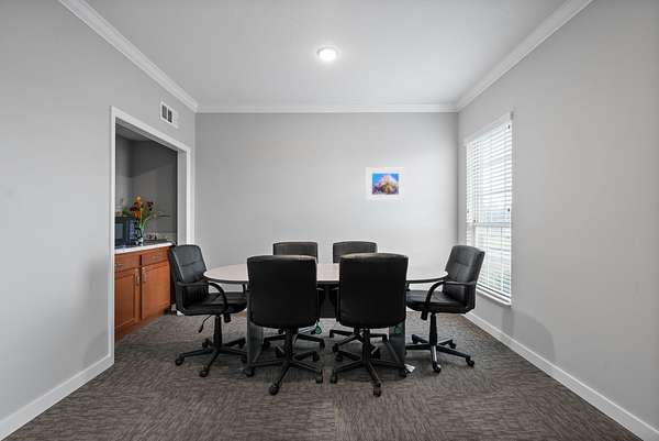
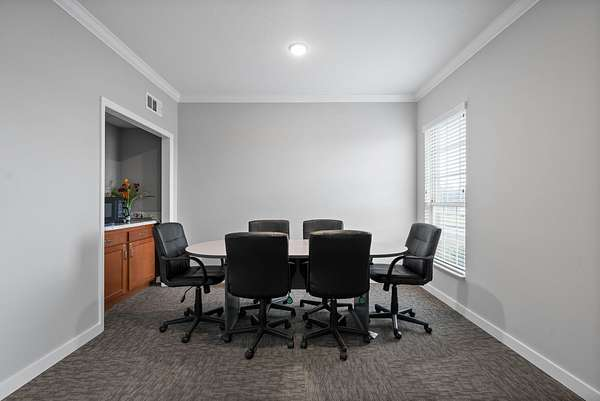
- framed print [365,166,405,201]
